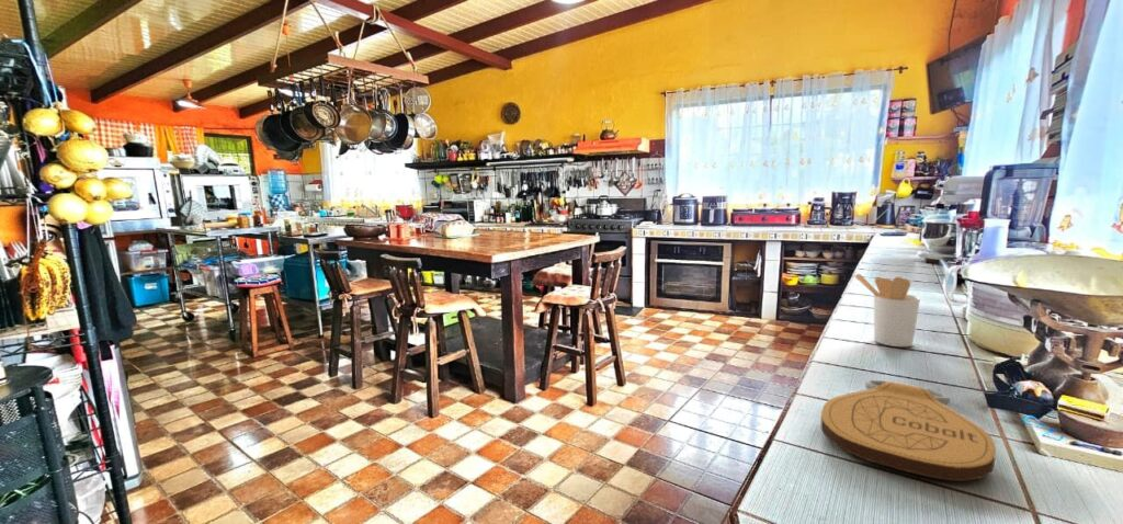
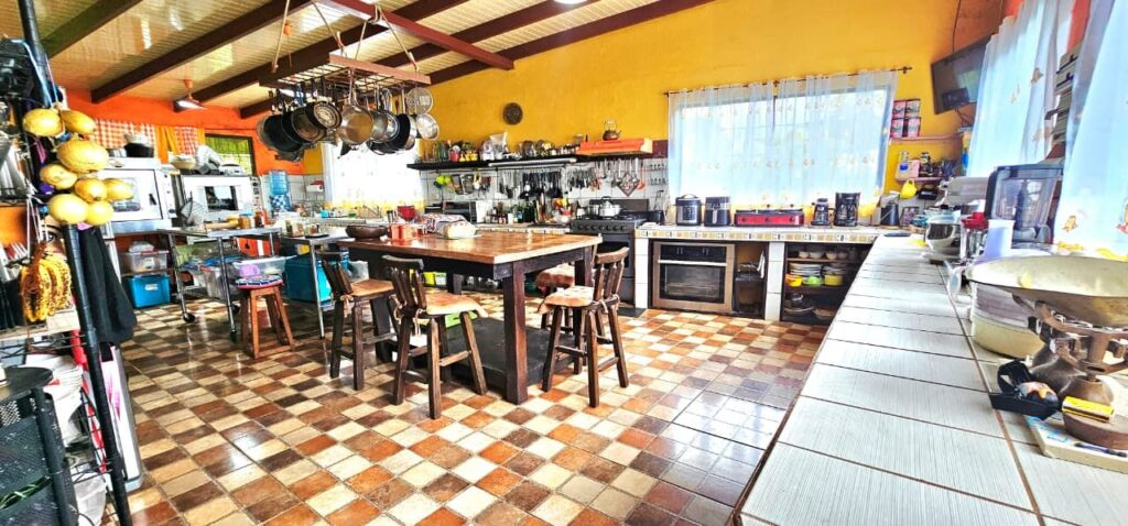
- utensil holder [854,273,921,348]
- key chain [820,379,997,482]
